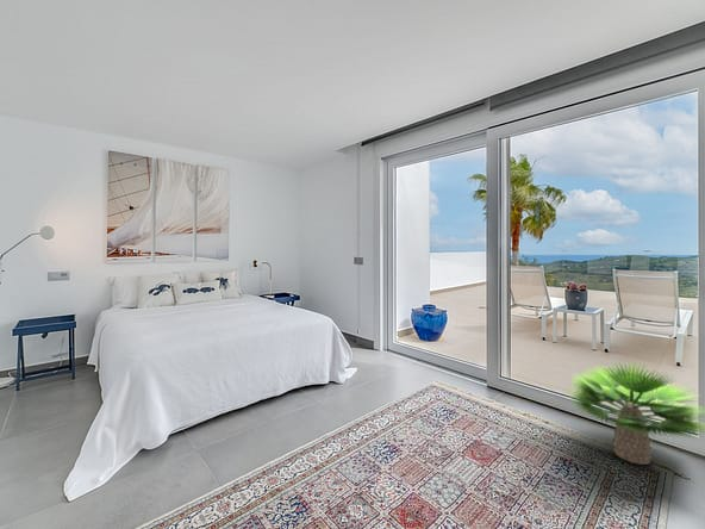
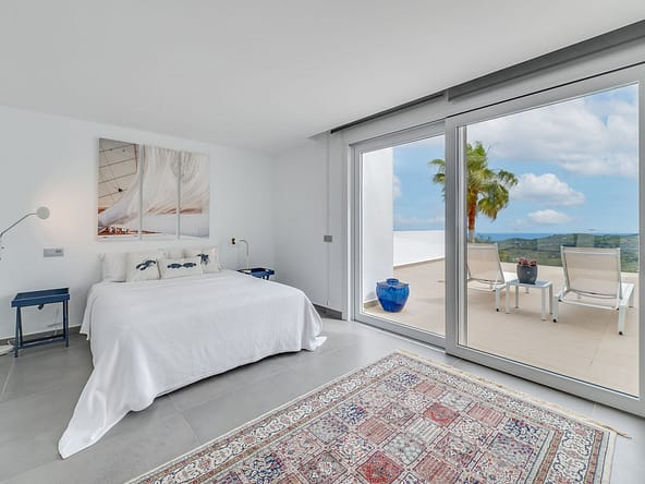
- potted plant [566,360,705,466]
